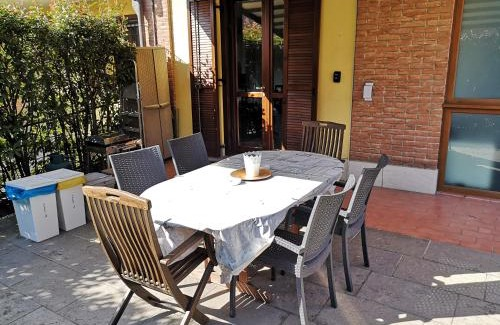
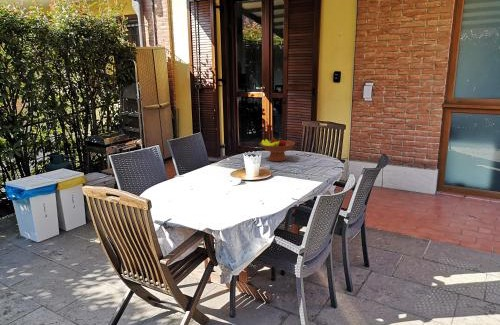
+ fruit bowl [259,137,296,162]
